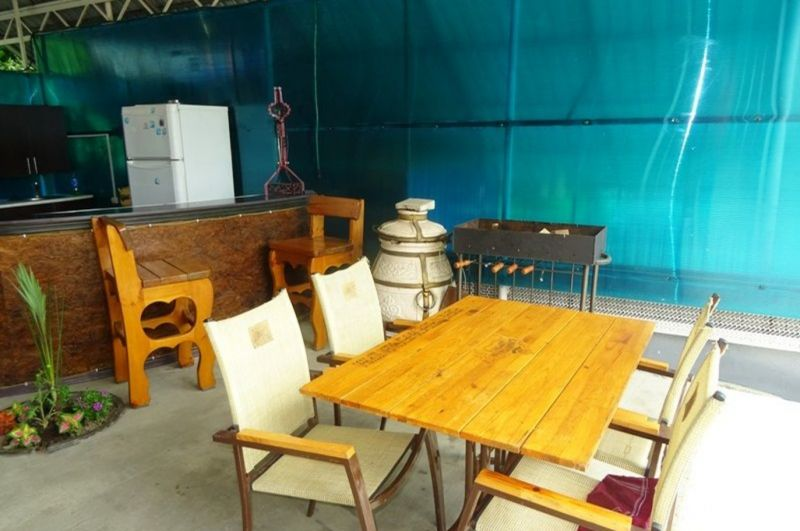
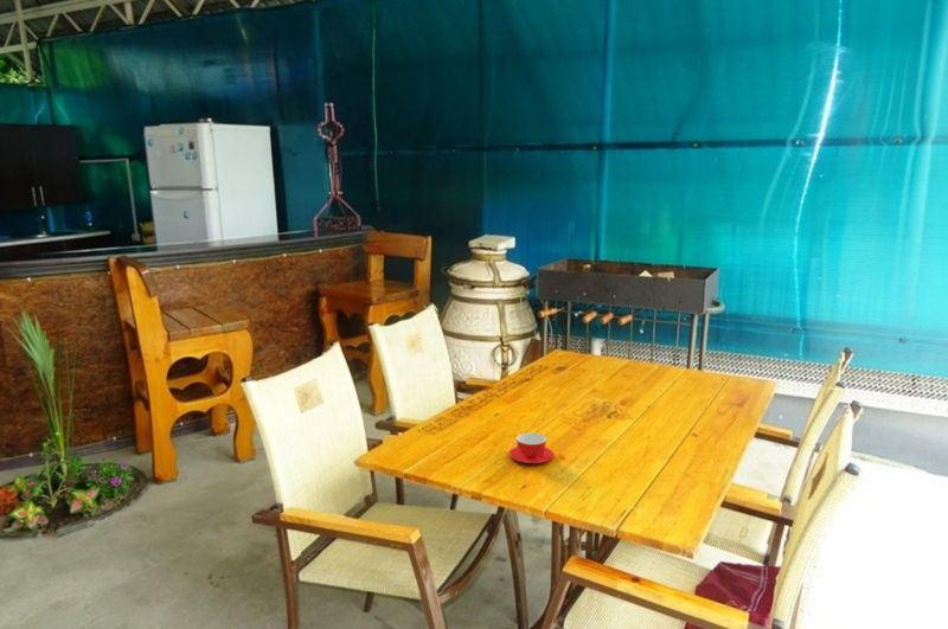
+ teacup [508,431,555,464]
